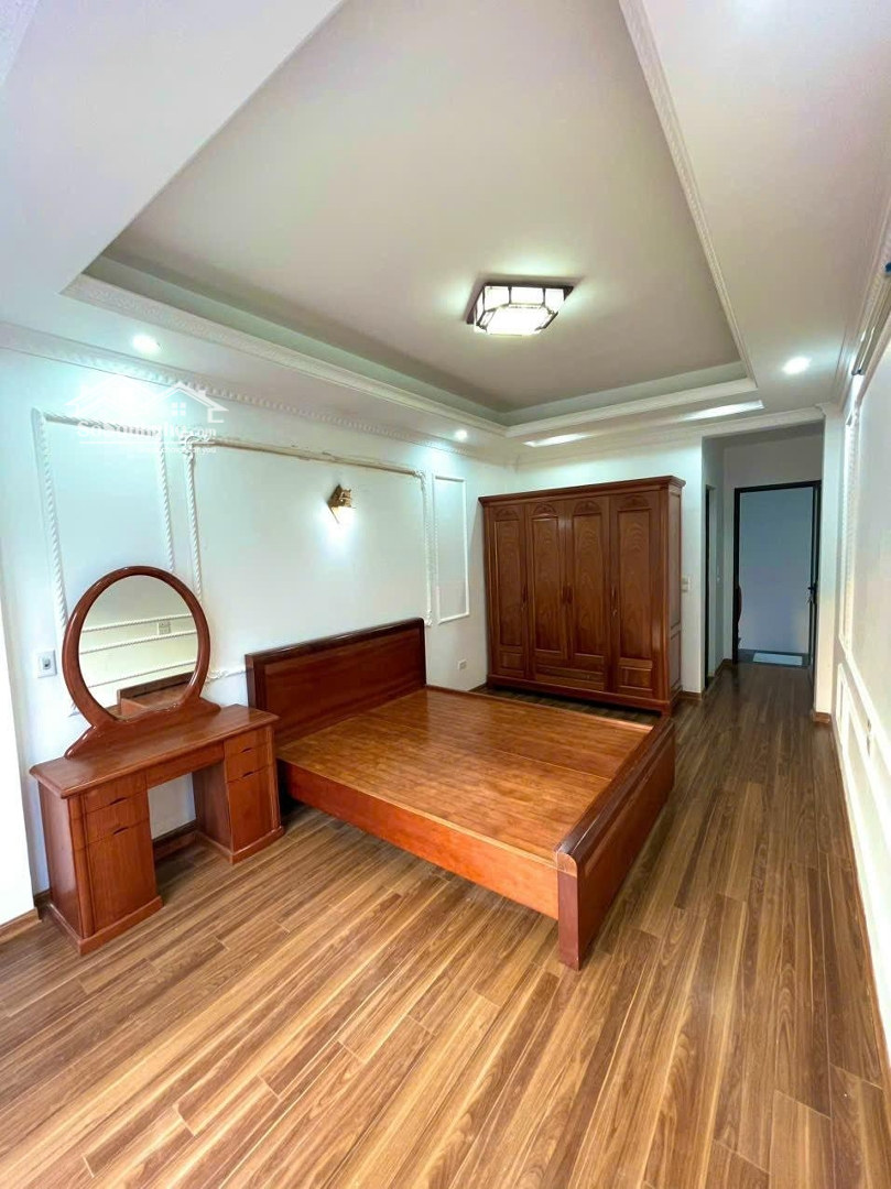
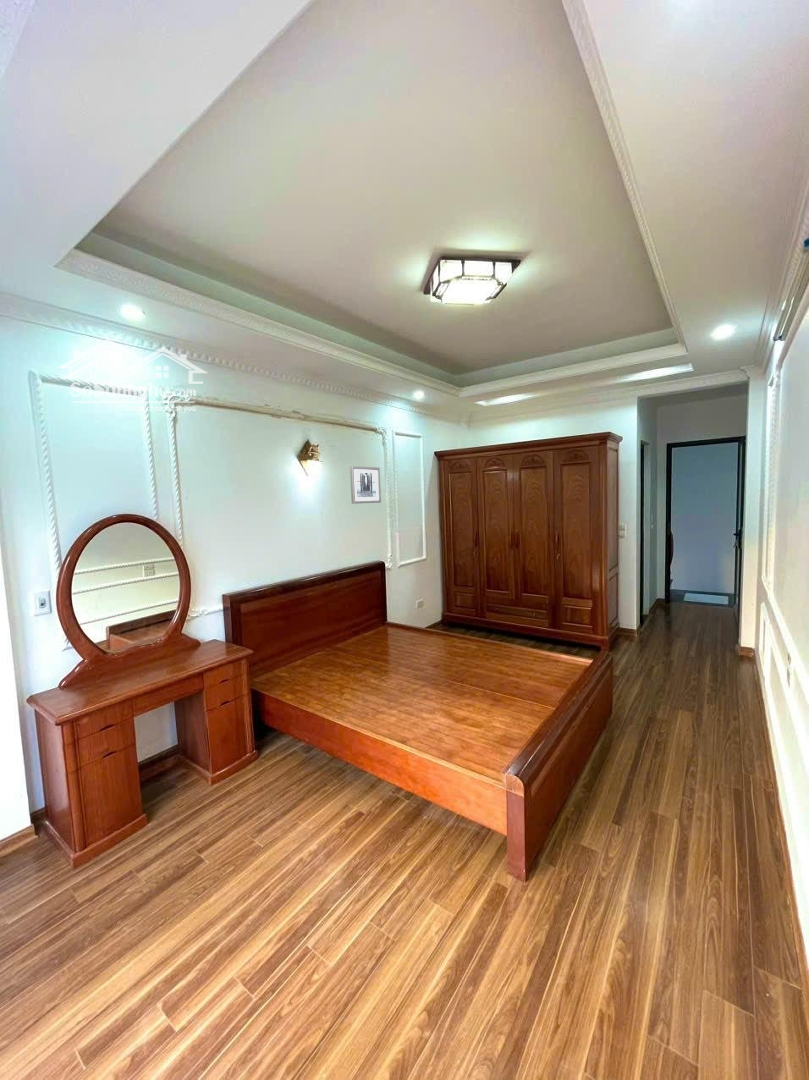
+ wall art [349,465,382,505]
